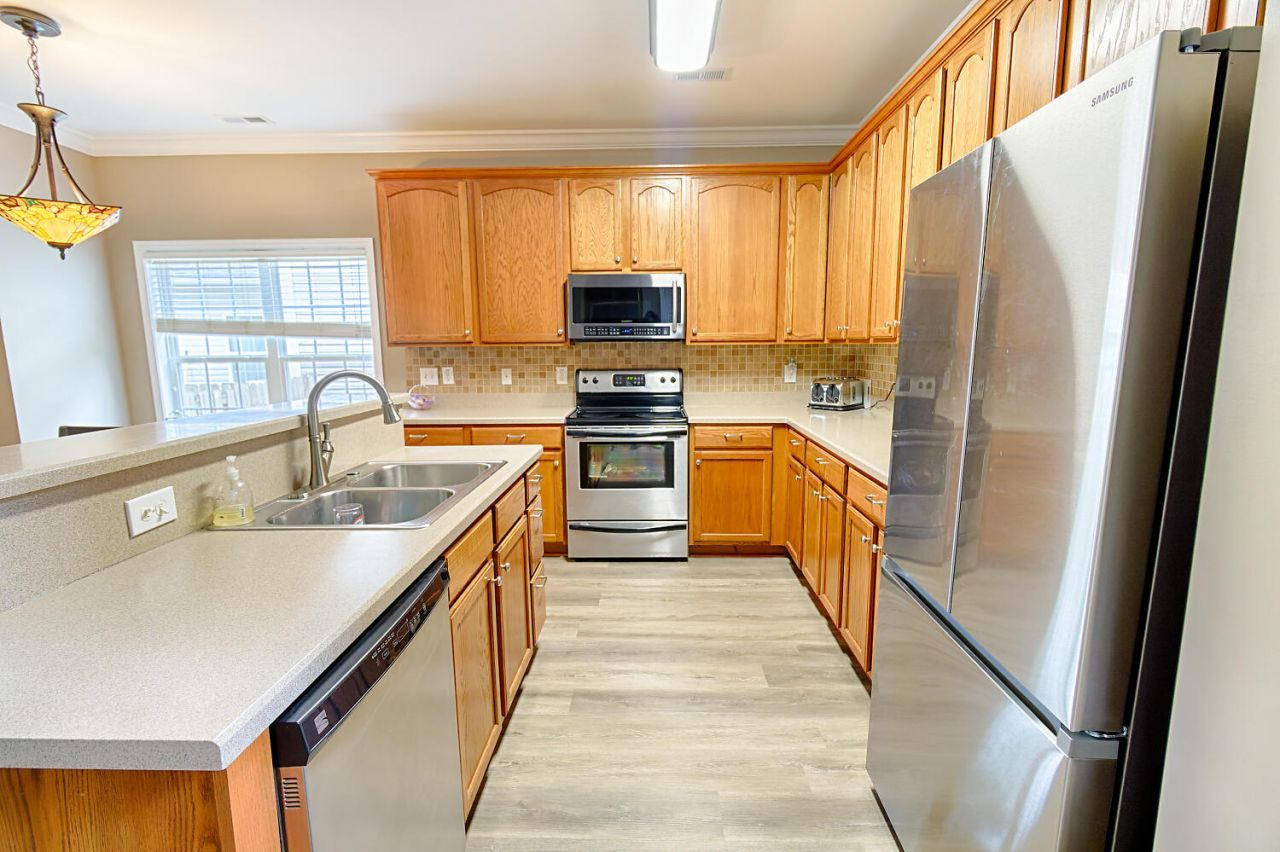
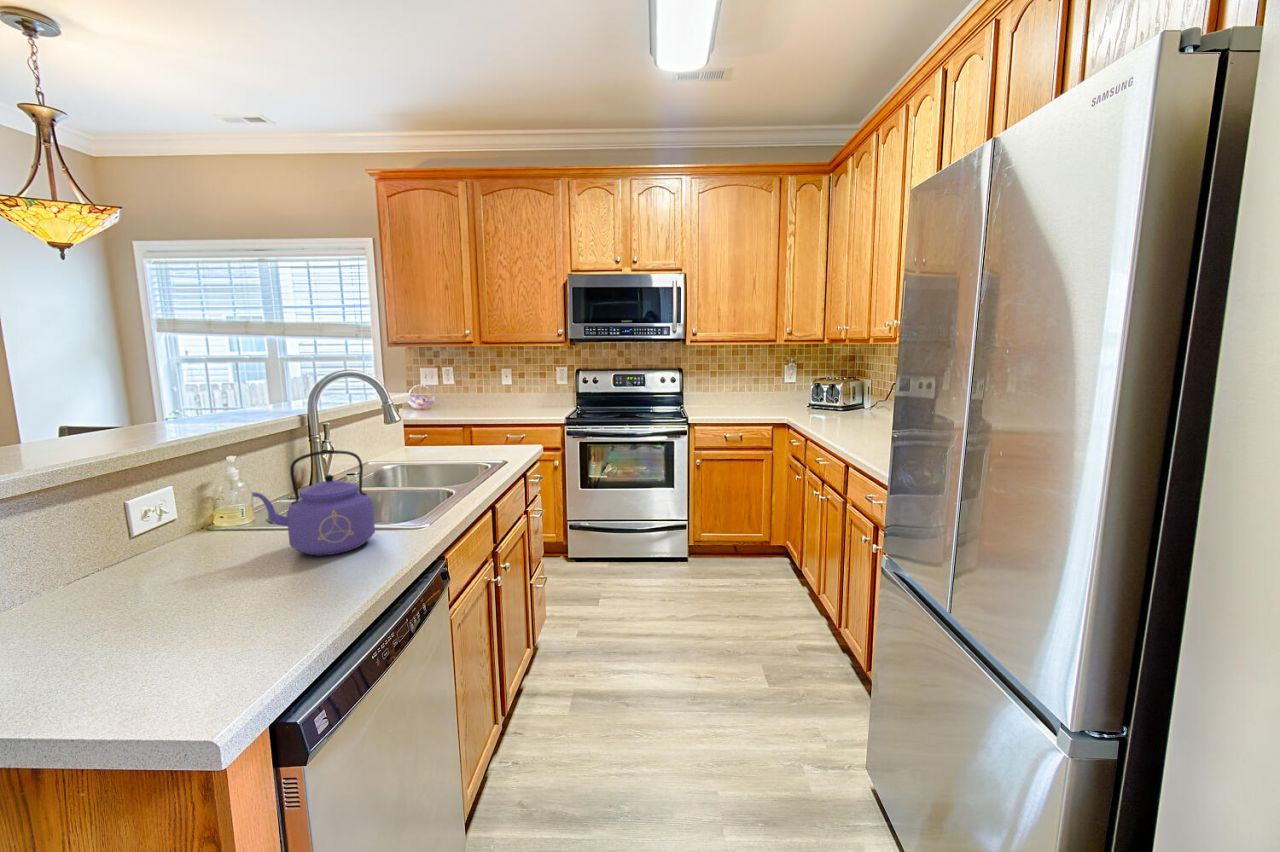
+ kettle [251,449,376,557]
